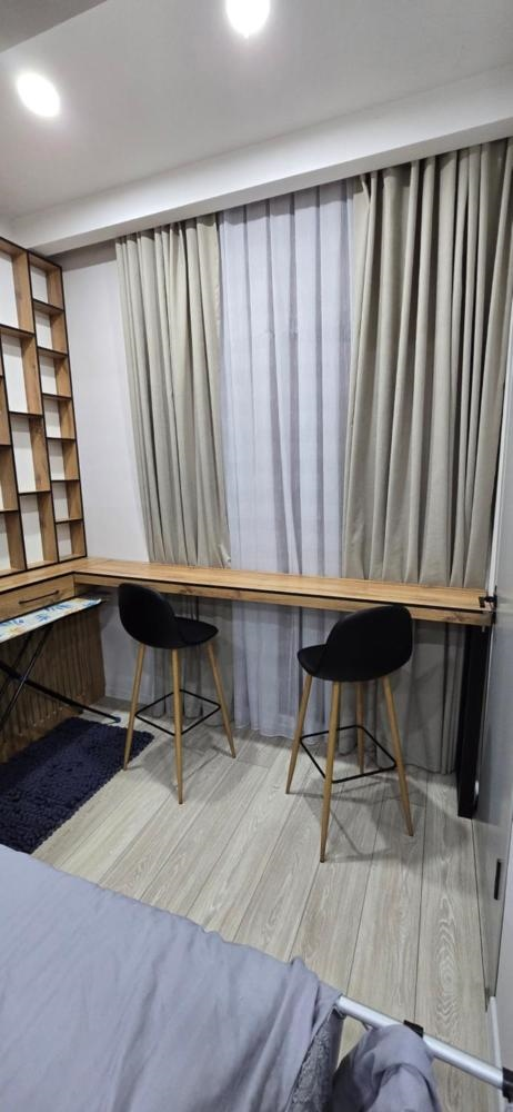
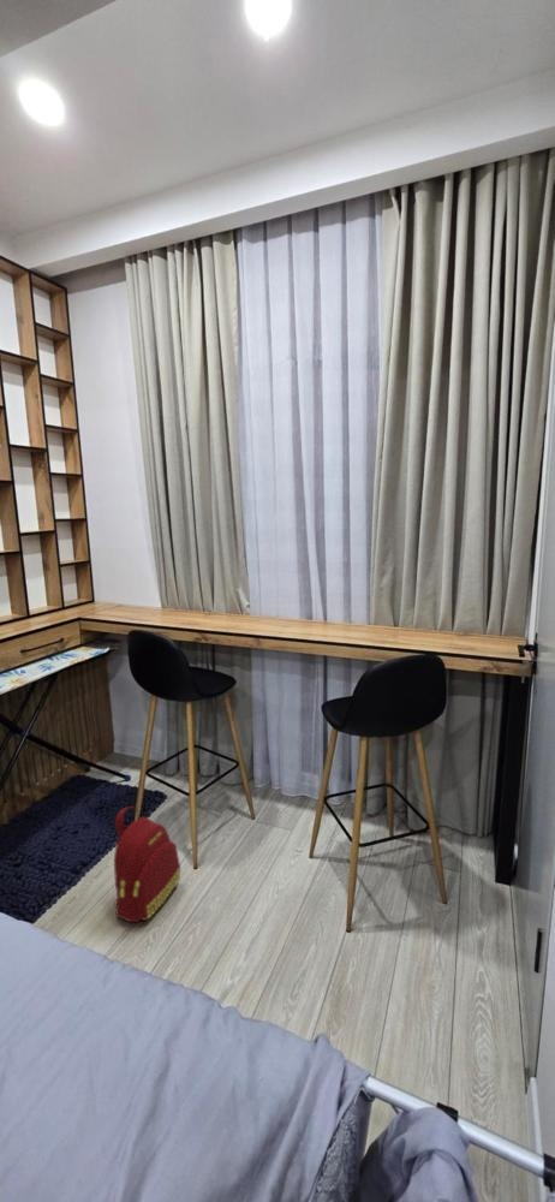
+ backpack [113,805,181,923]
